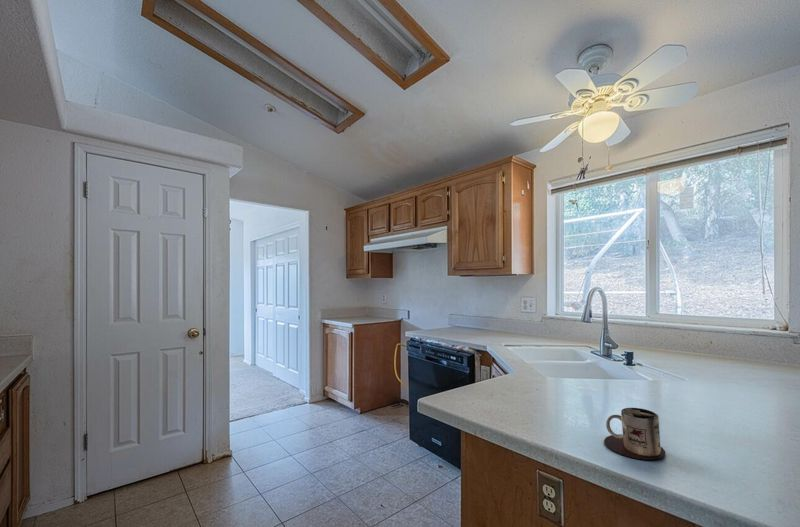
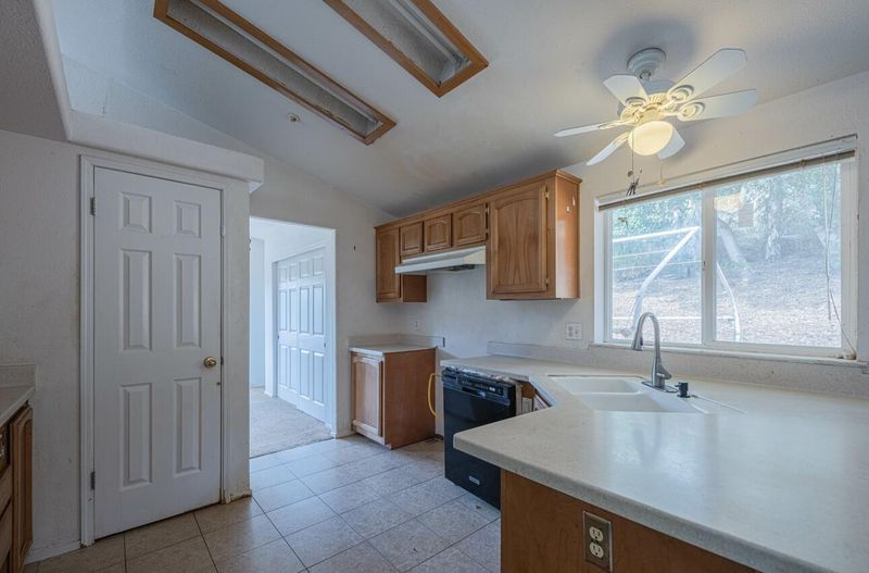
- mug [603,407,666,461]
